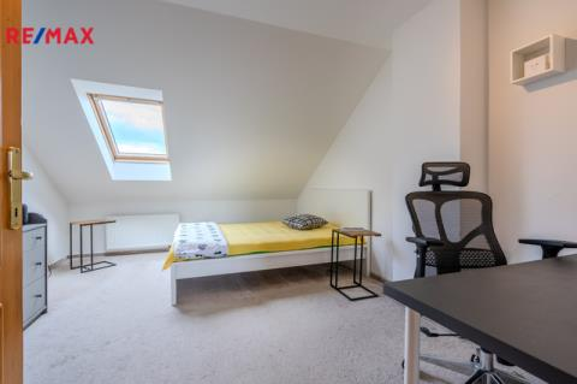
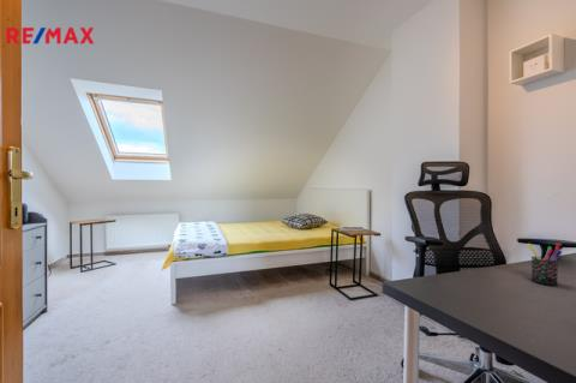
+ pen holder [526,241,563,287]
